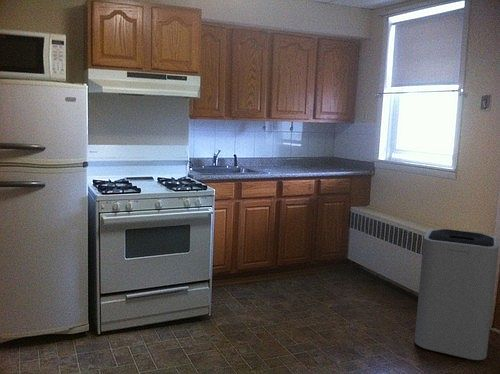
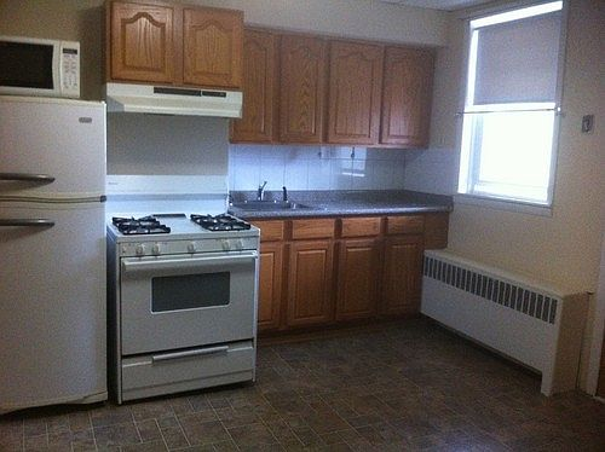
- trash can [414,228,500,361]
